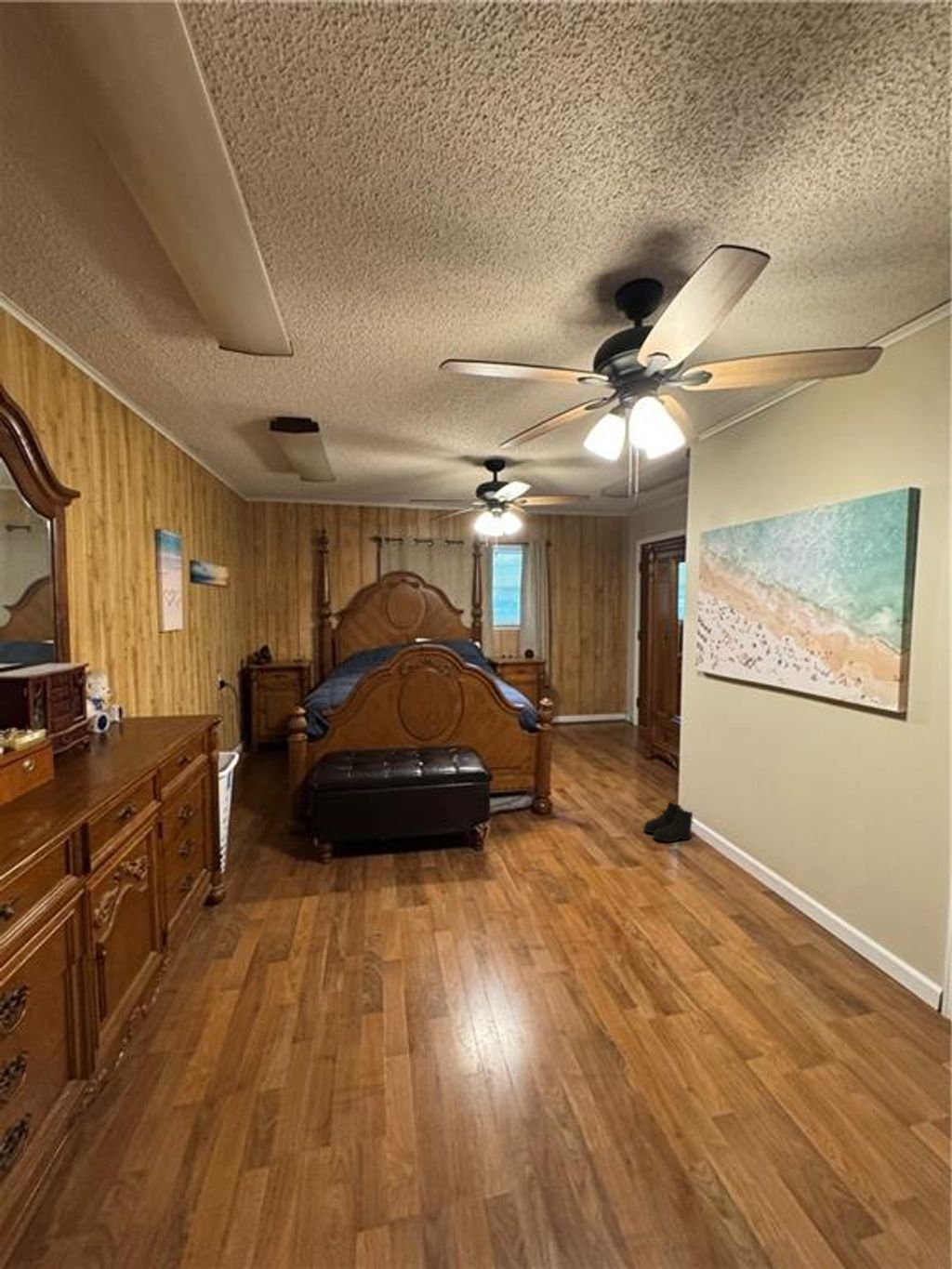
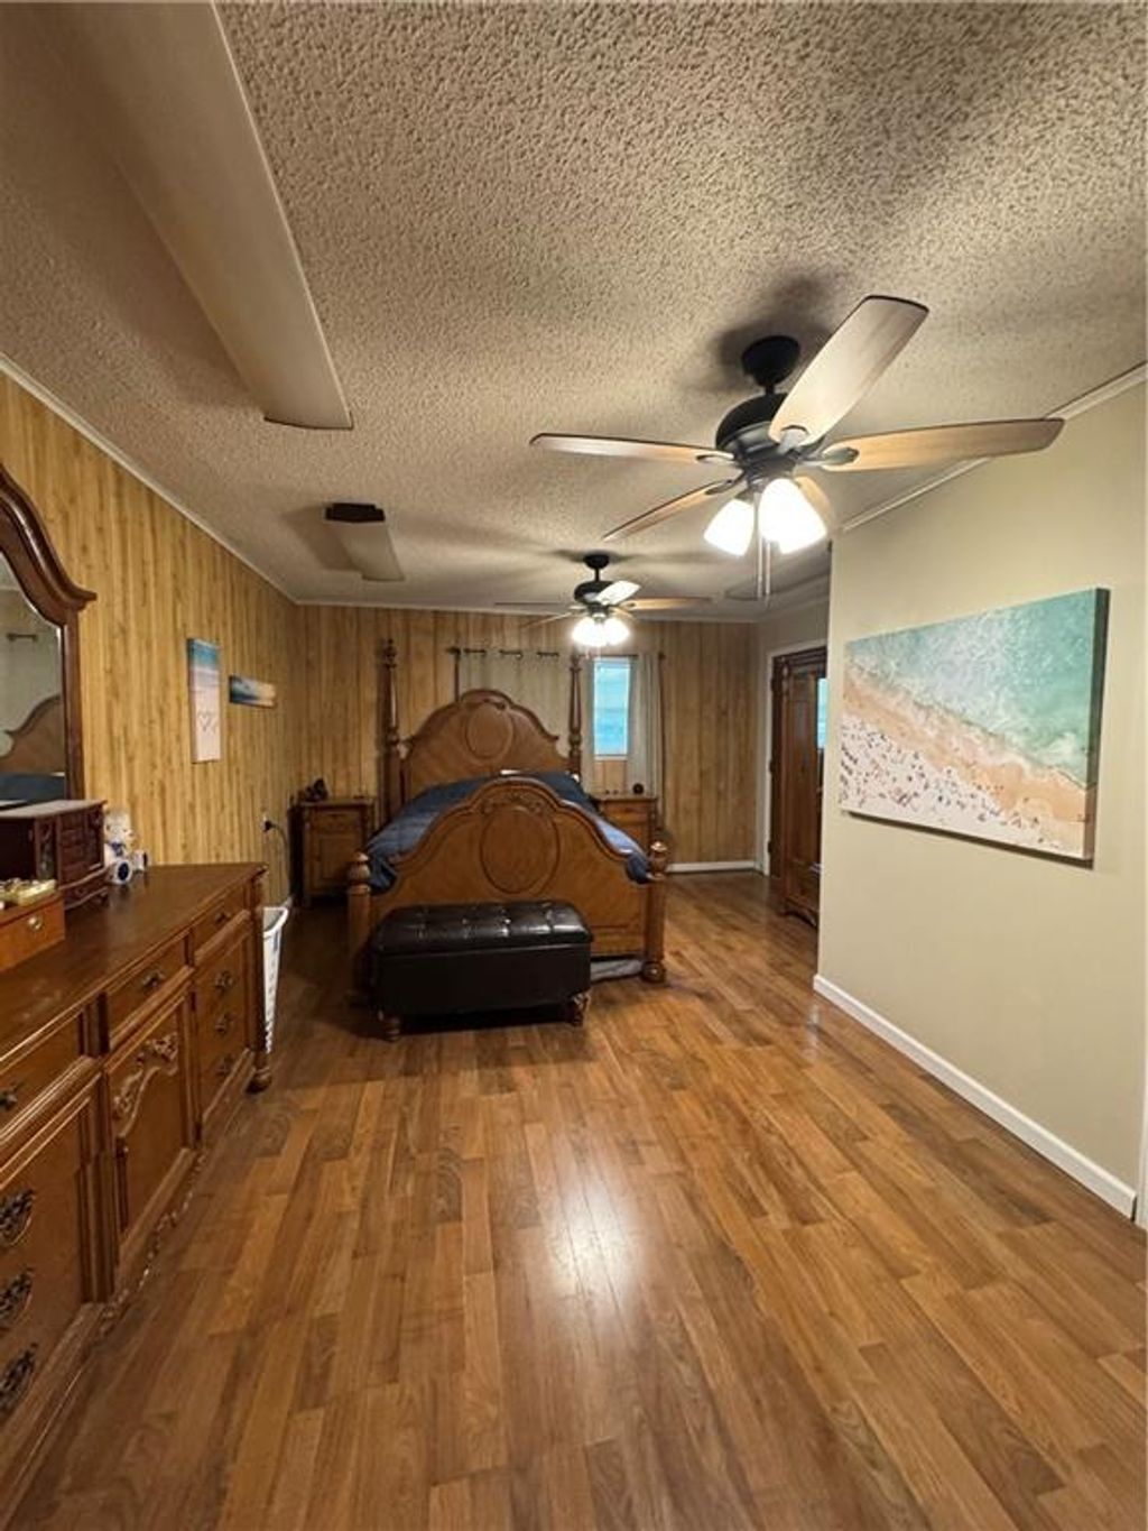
- boots [642,800,694,843]
